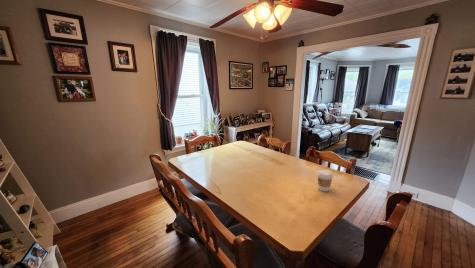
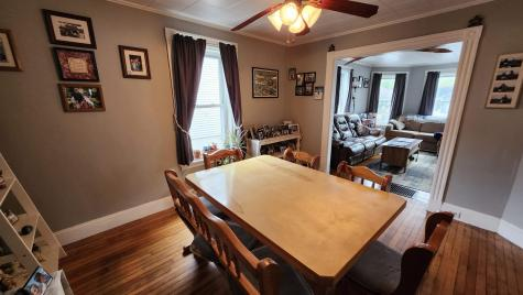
- coffee cup [316,169,334,193]
